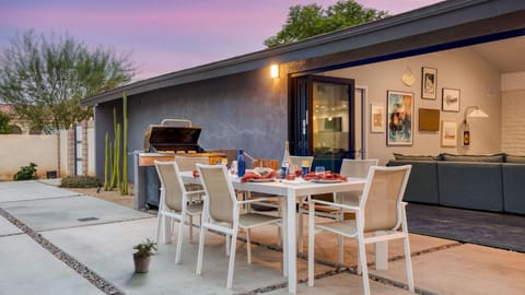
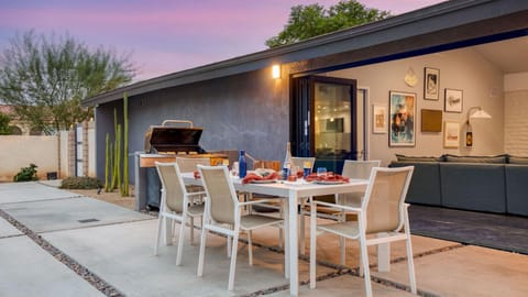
- potted plant [131,237,159,273]
